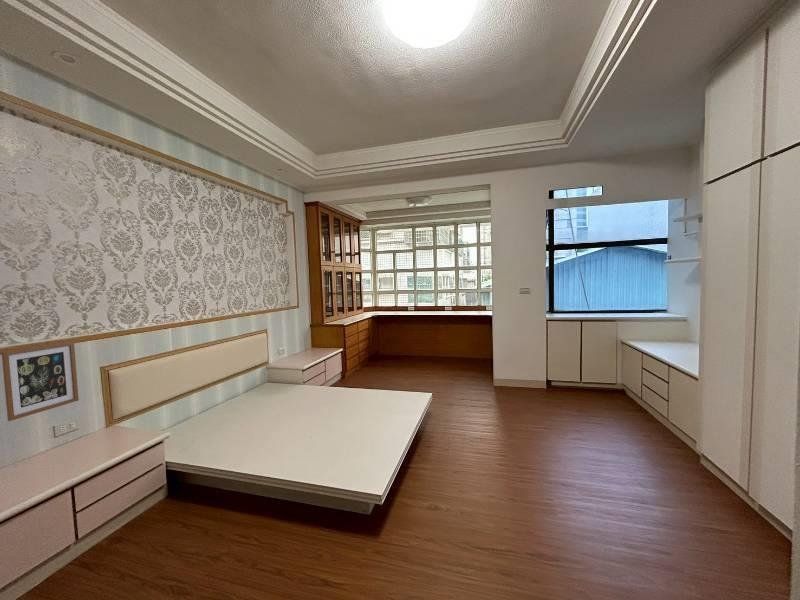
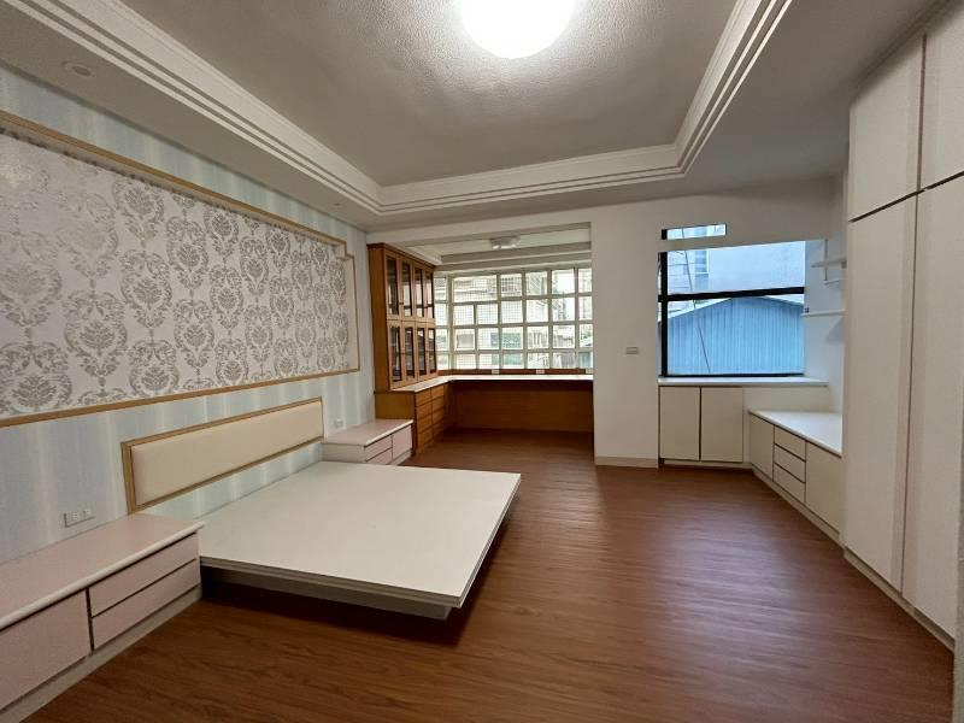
- wall art [1,341,80,422]
